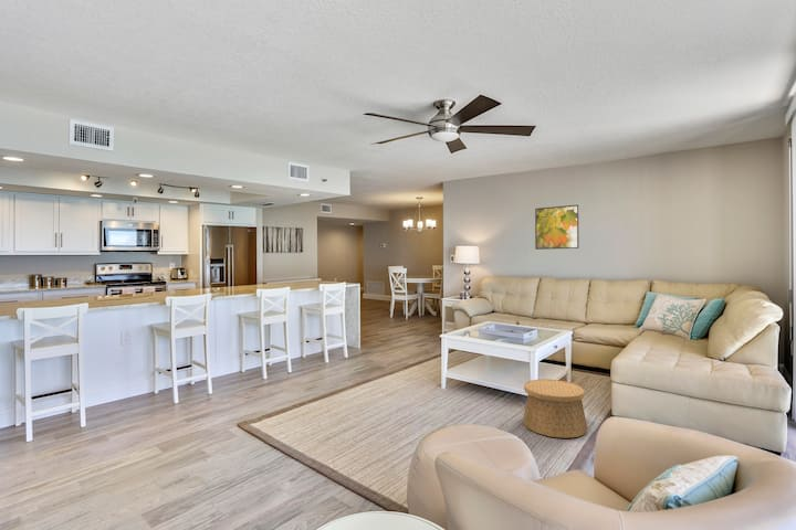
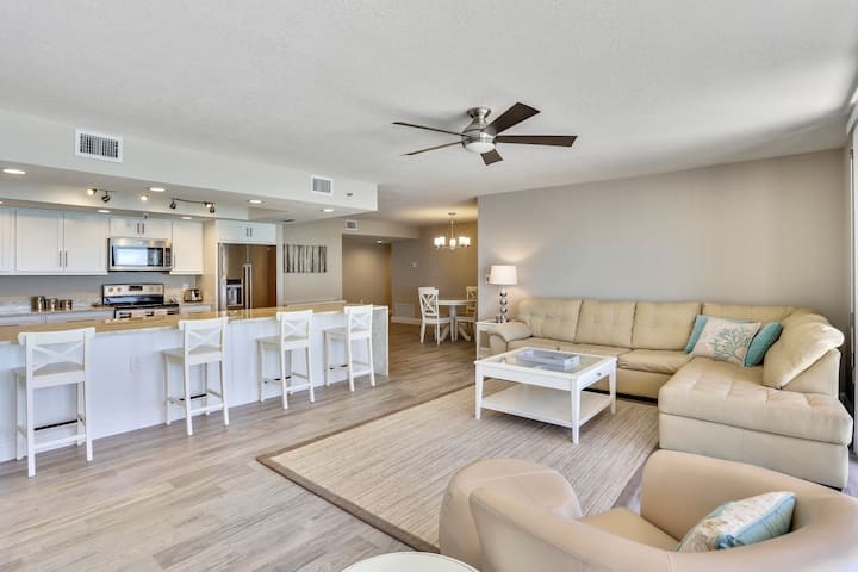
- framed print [534,204,580,251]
- basket [522,379,588,439]
